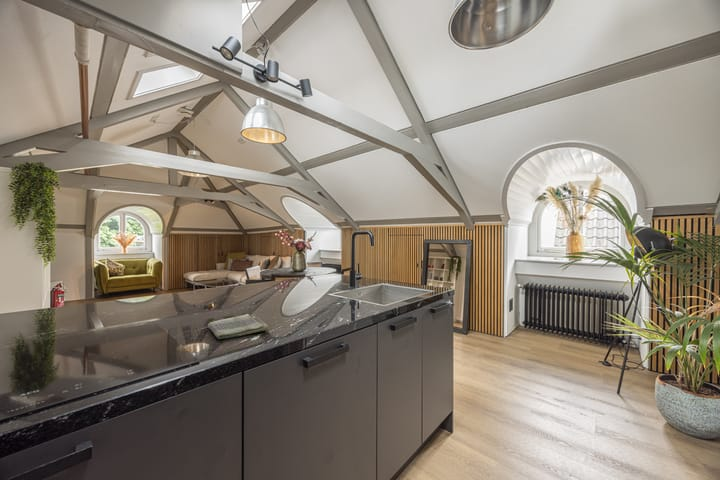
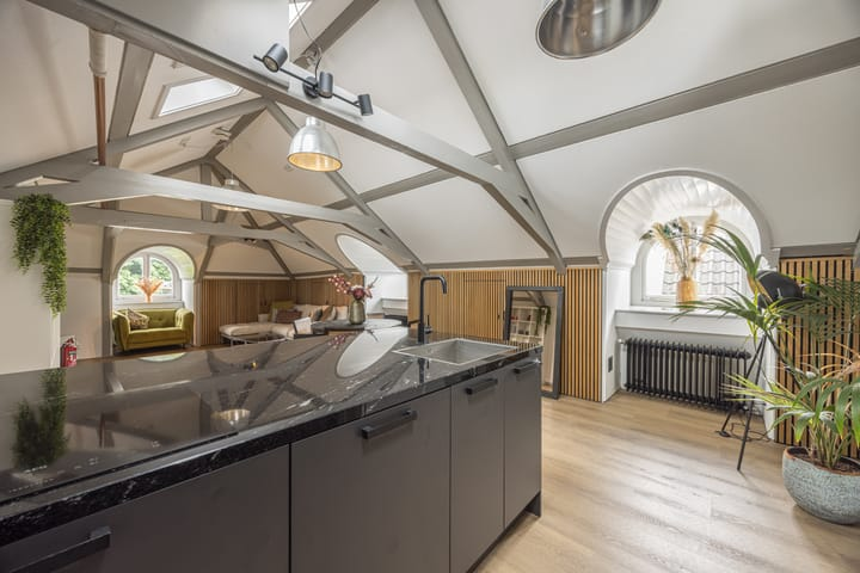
- dish towel [207,313,270,340]
